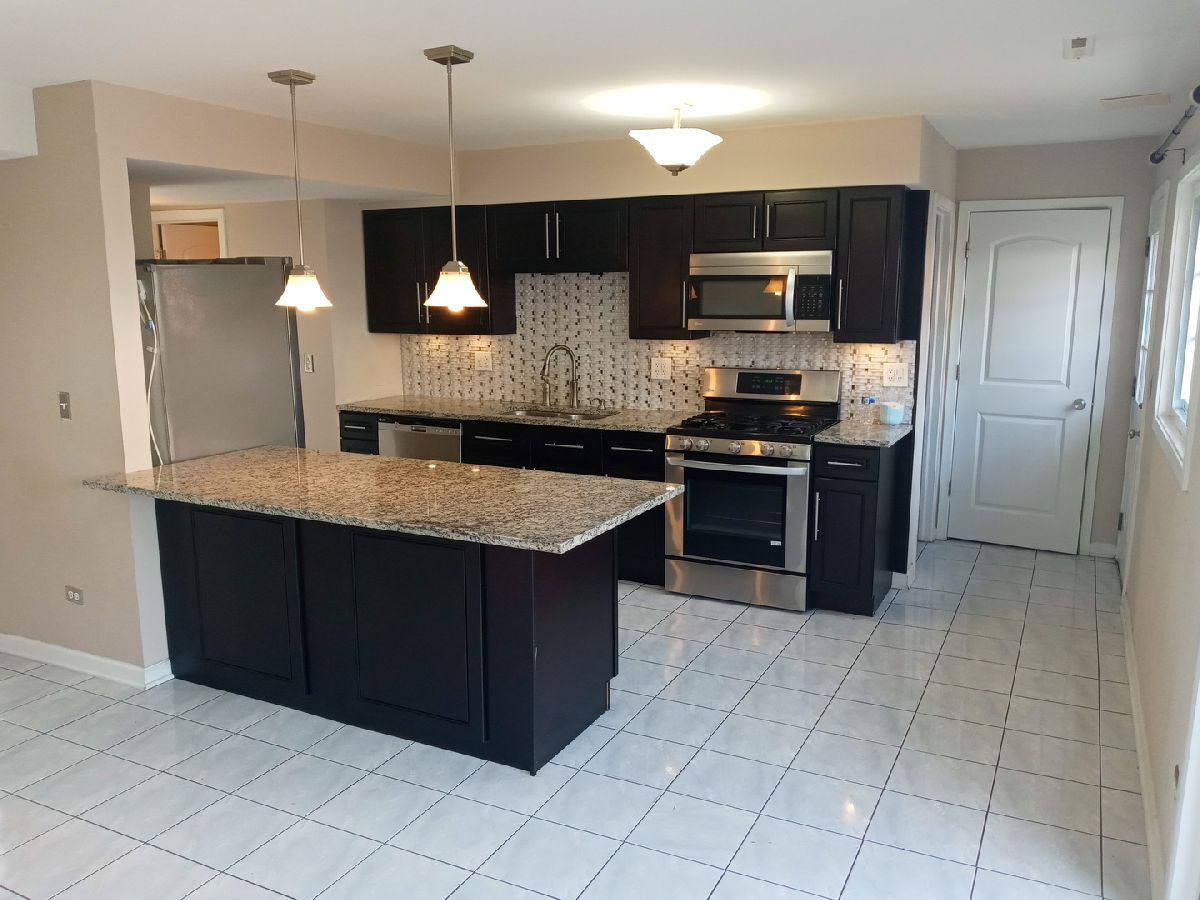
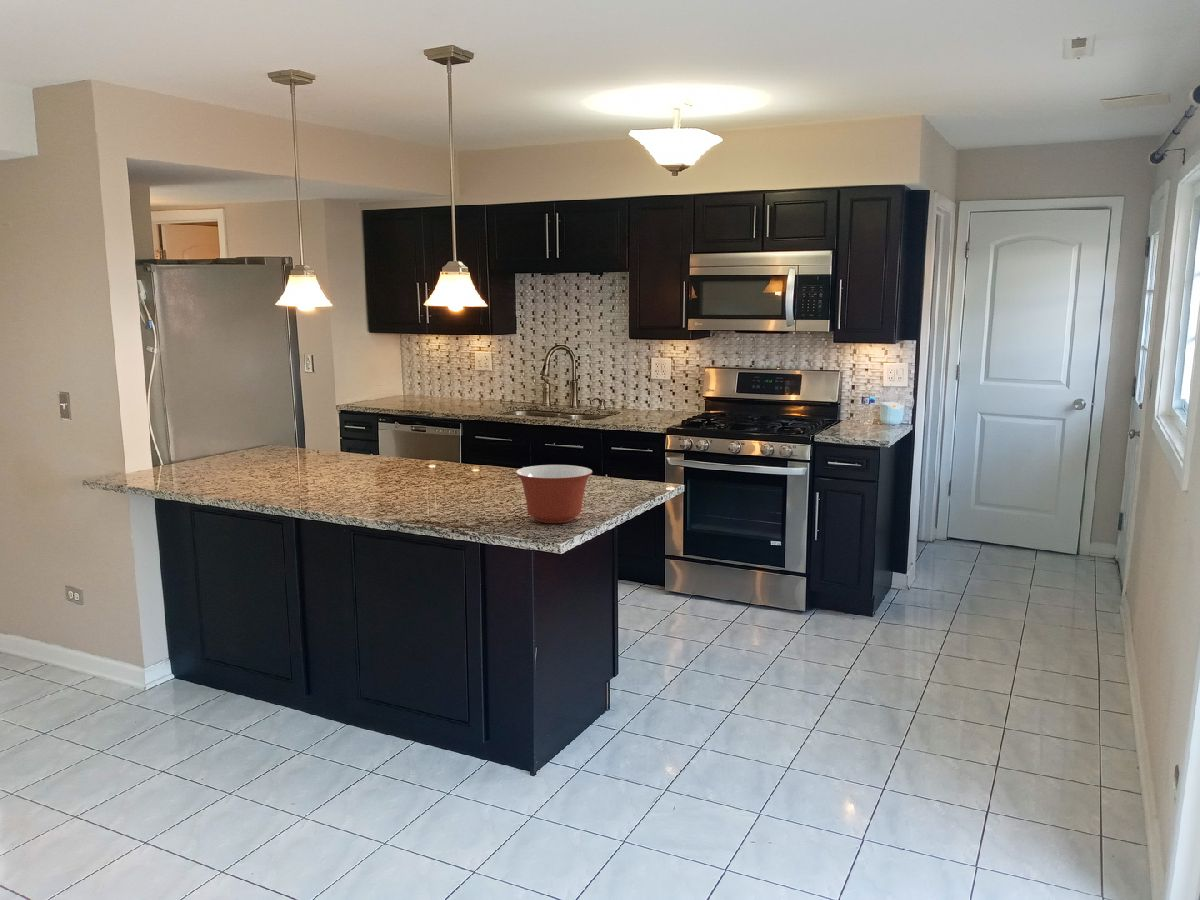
+ mixing bowl [515,464,593,524]
